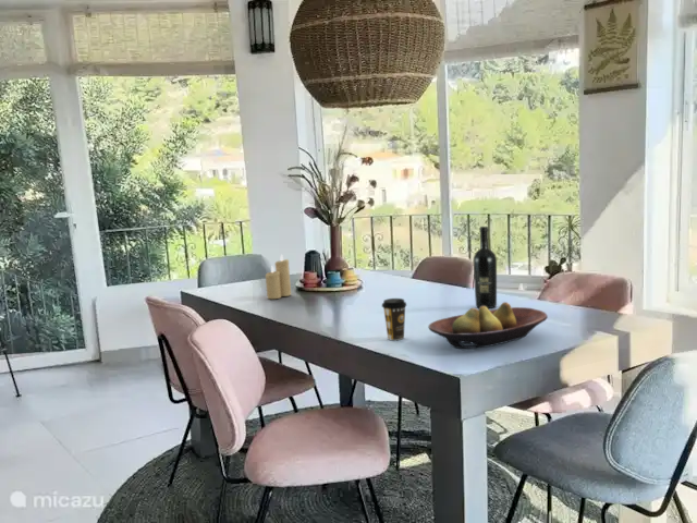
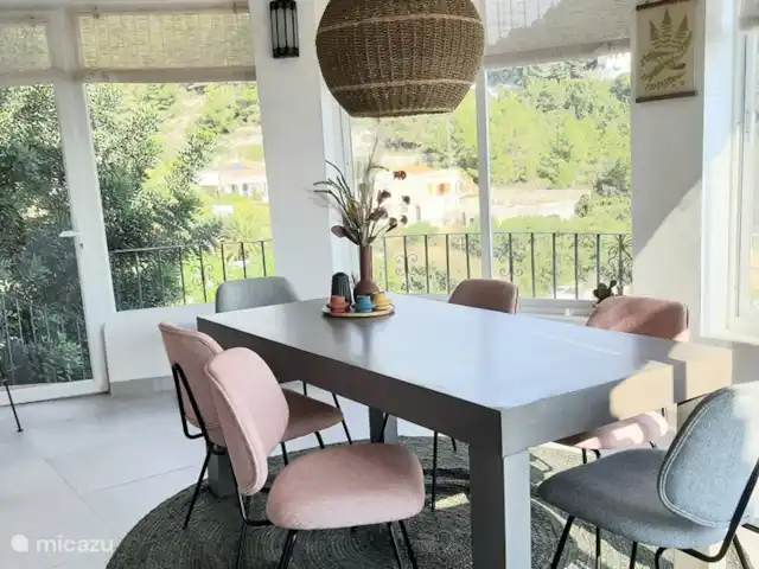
- fruit bowl [427,301,549,350]
- coffee cup [381,297,407,341]
- wine bottle [473,226,498,309]
- candle [265,254,292,300]
